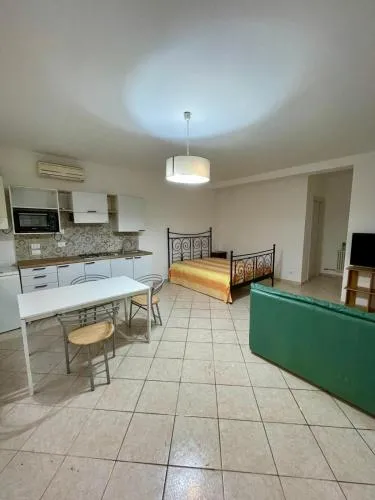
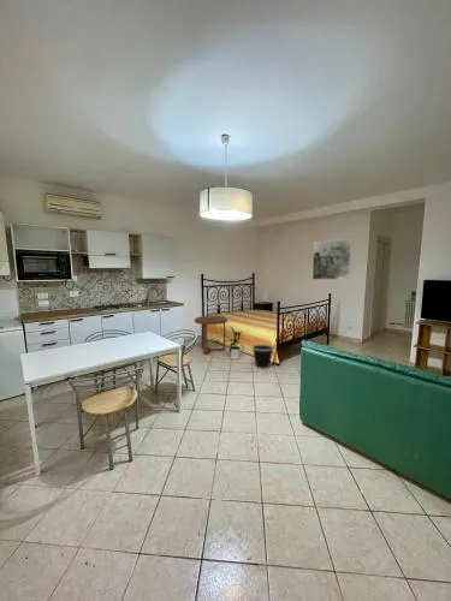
+ side table [194,315,229,356]
+ wastebasket [251,343,274,370]
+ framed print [311,238,352,281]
+ house plant [216,325,245,361]
